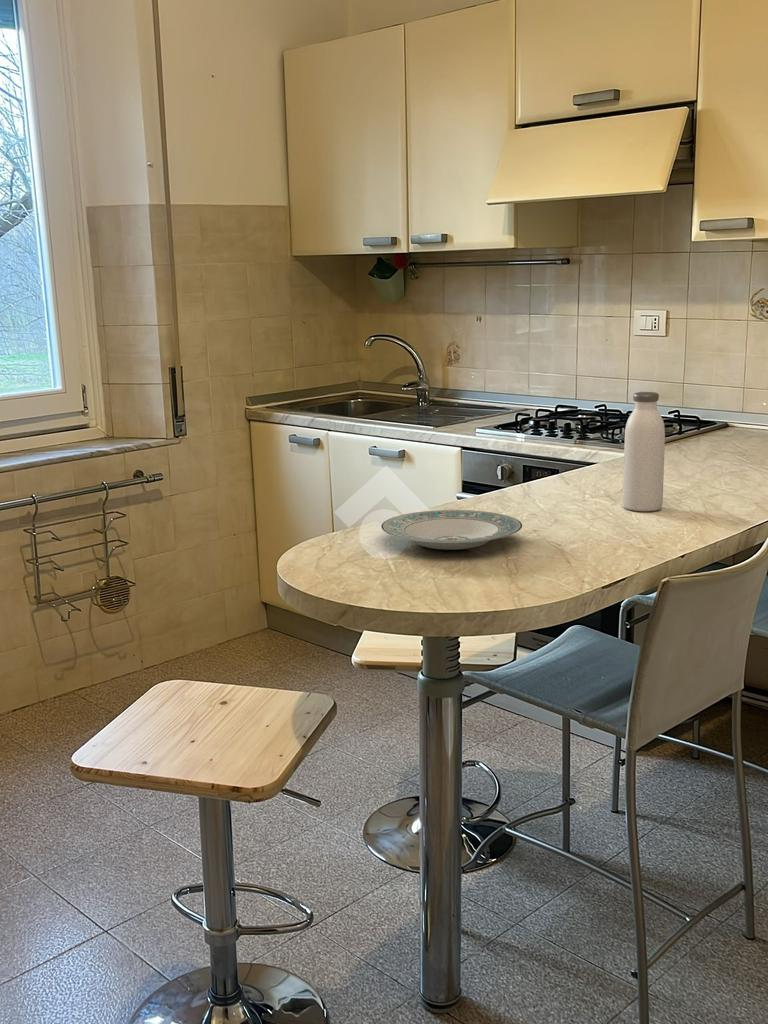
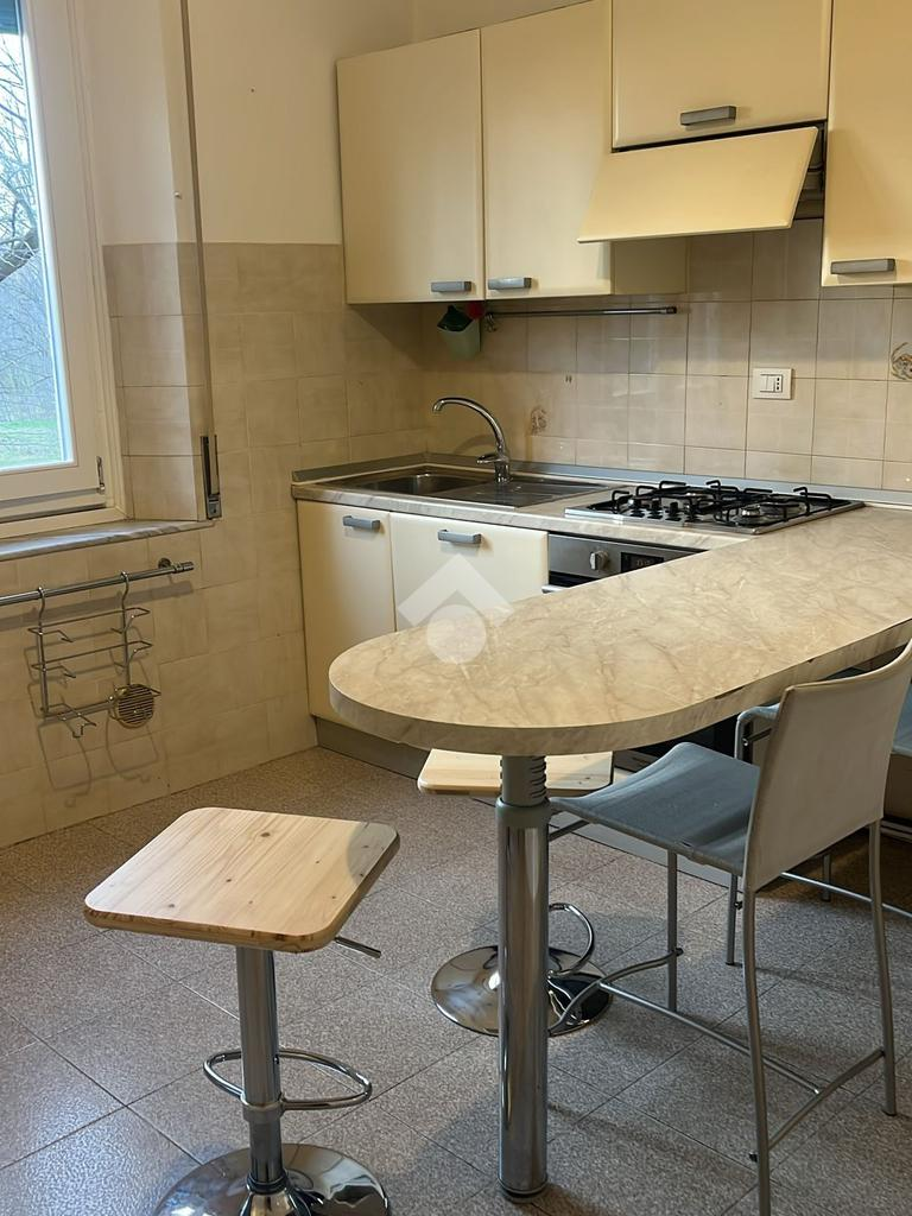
- water bottle [622,391,666,512]
- plate [380,509,523,551]
